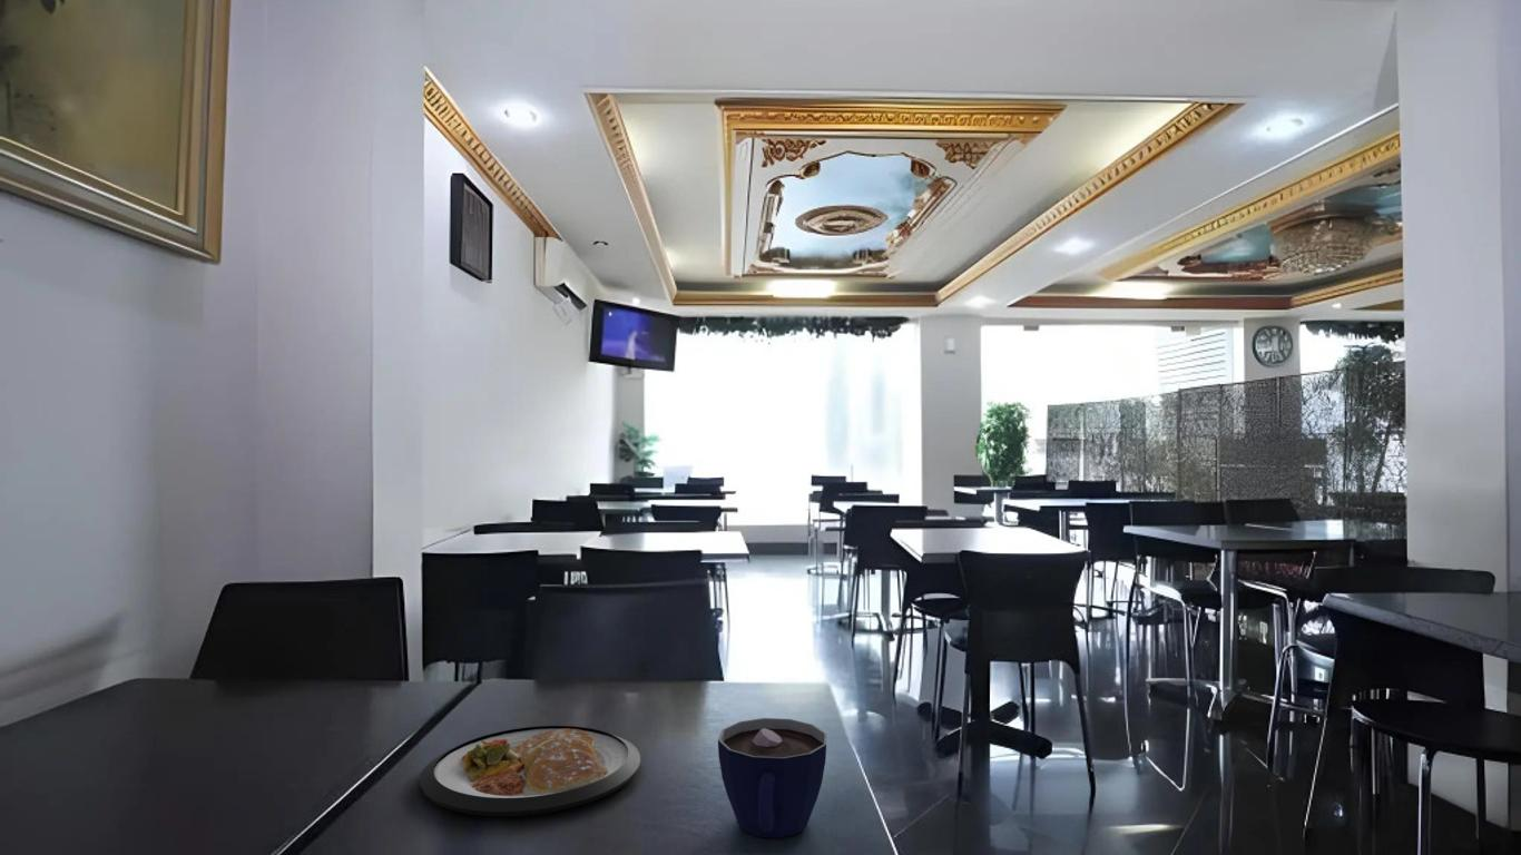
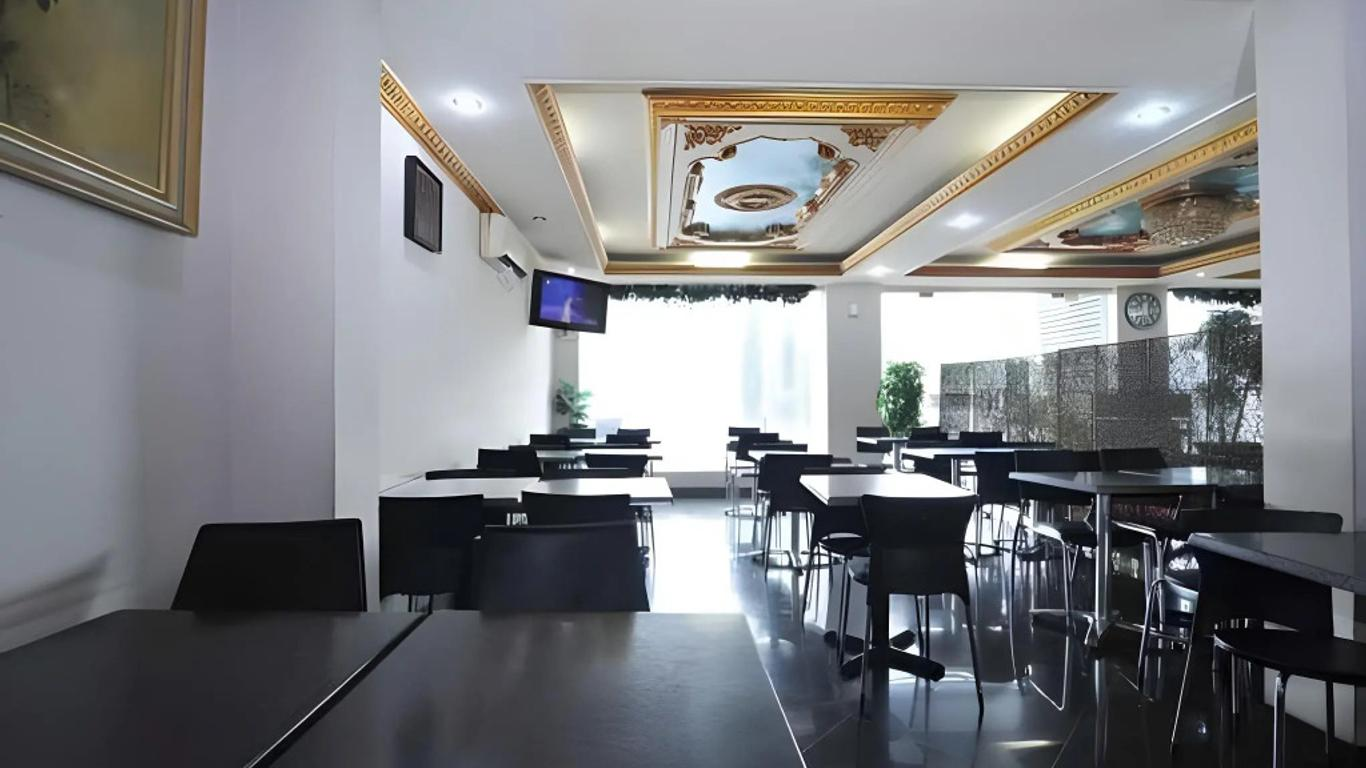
- cup [717,717,828,839]
- dish [419,725,641,817]
